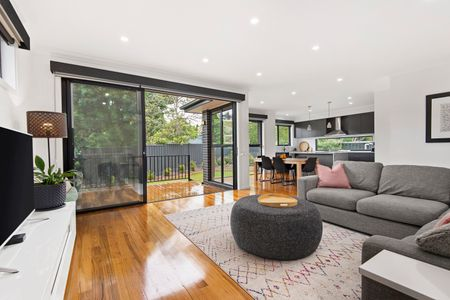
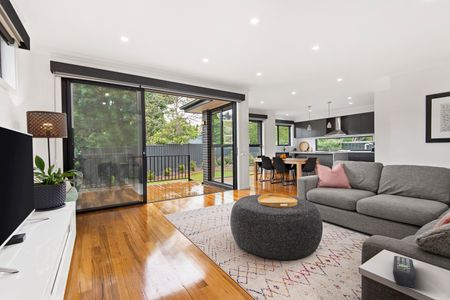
+ remote control [392,255,416,289]
